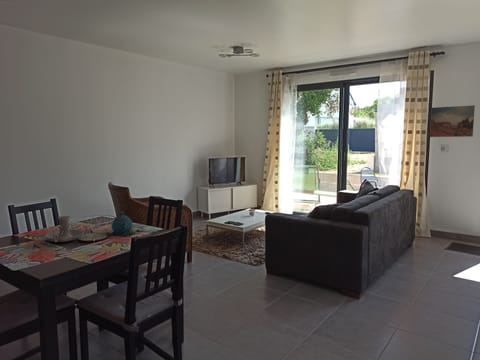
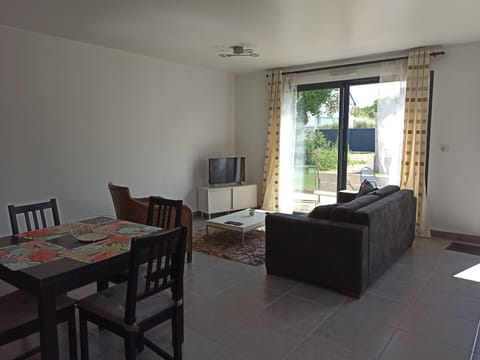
- teapot [105,211,141,238]
- candle holder [44,215,85,243]
- wall art [429,104,476,138]
